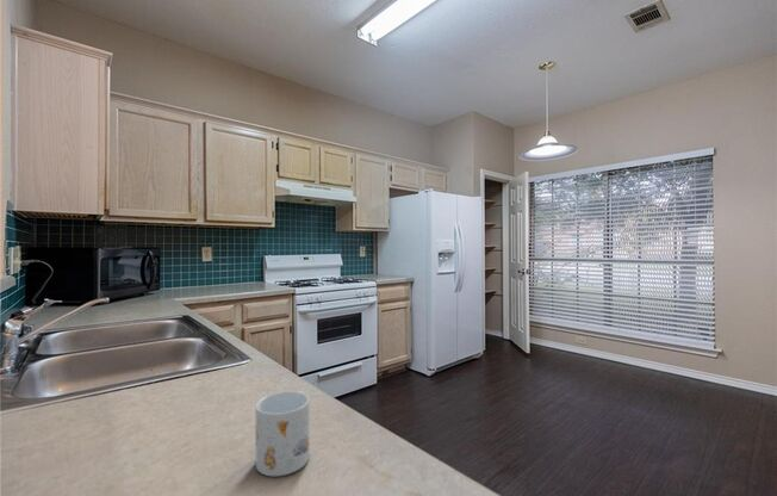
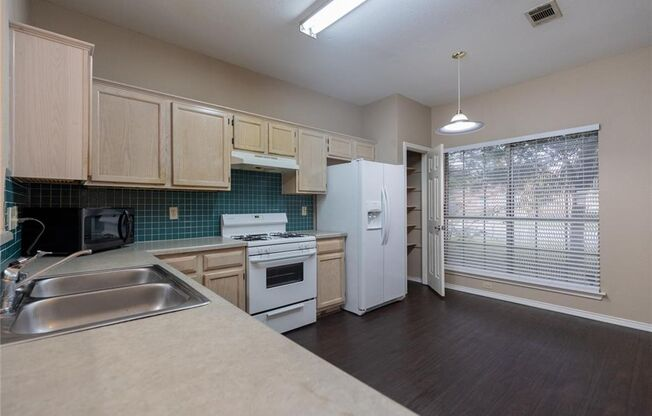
- mug [254,390,311,477]
